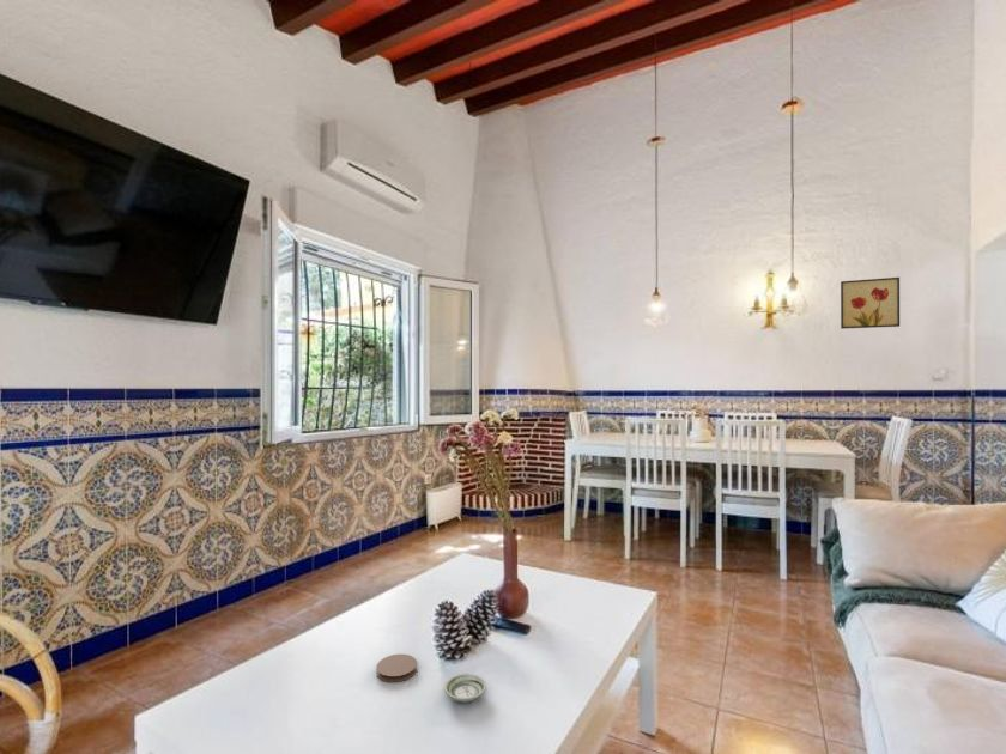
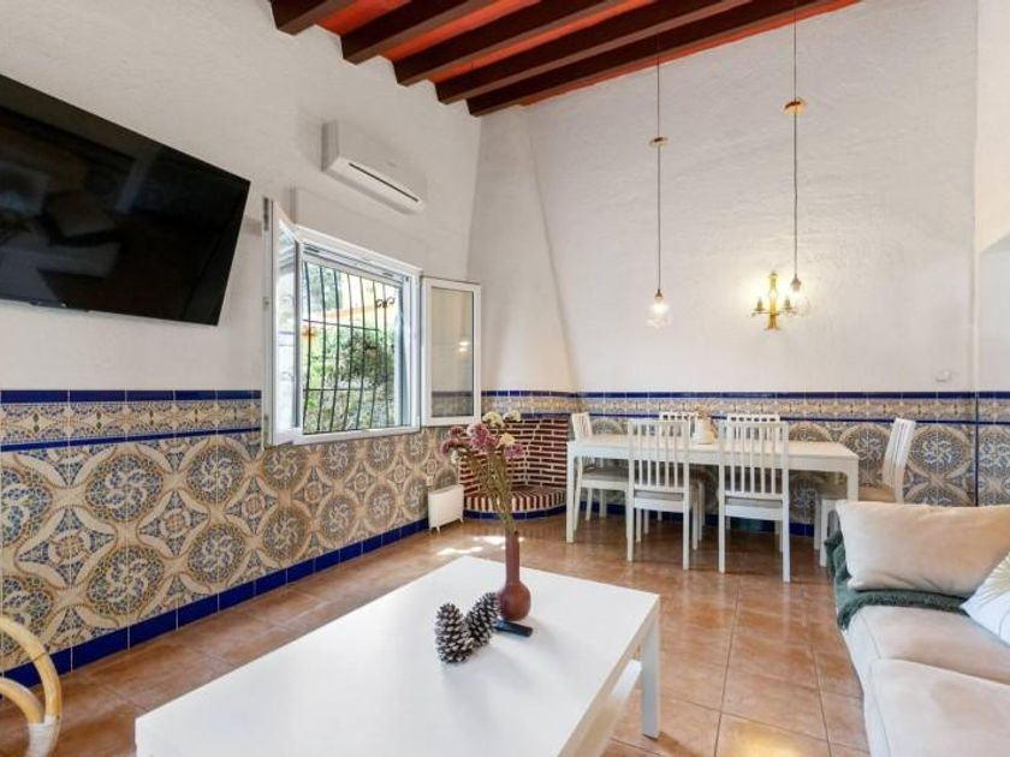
- saucer [443,673,487,704]
- wall art [840,276,901,330]
- coaster [375,653,418,683]
